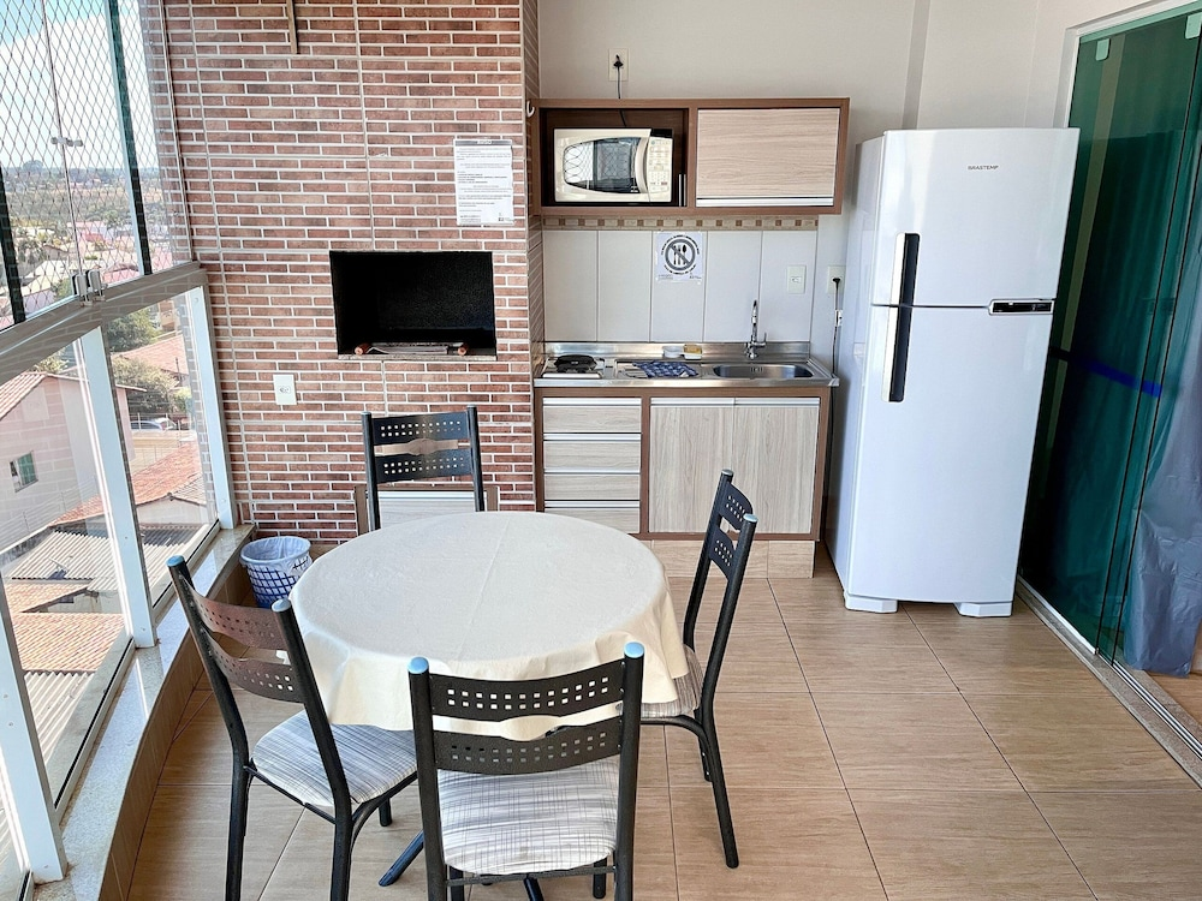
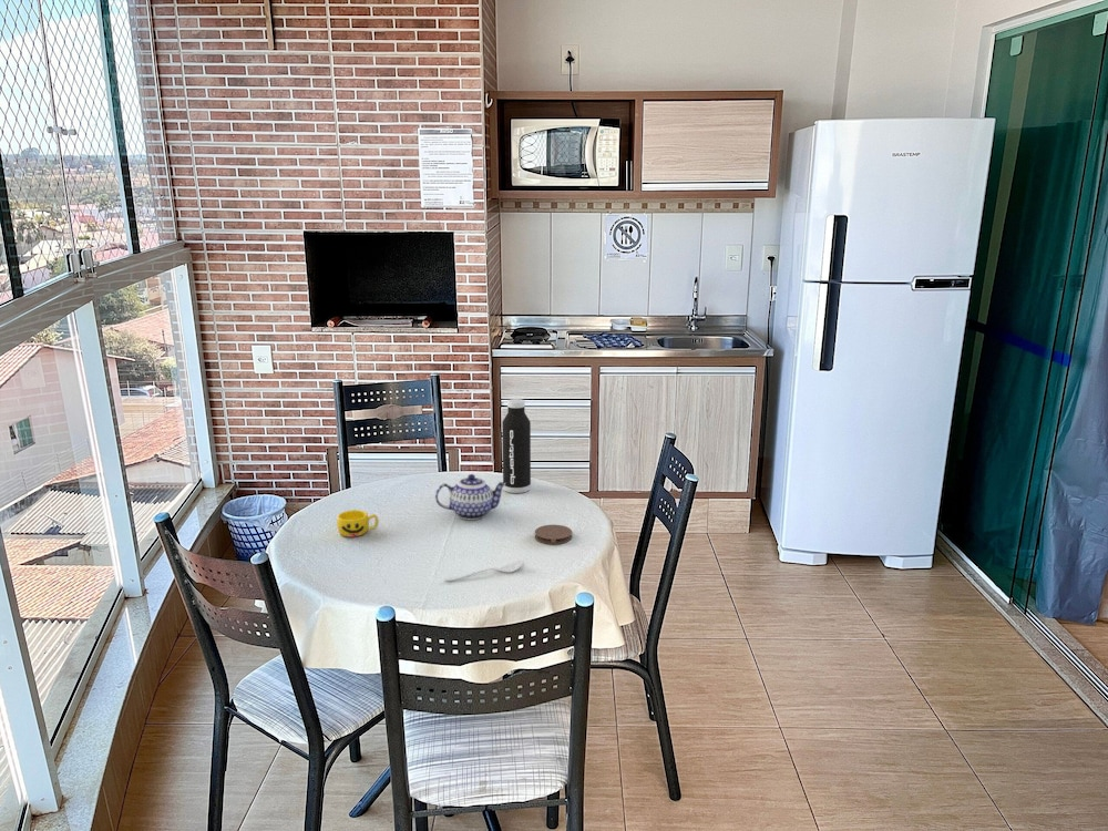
+ spoon [443,560,525,582]
+ cup [336,509,380,538]
+ water bottle [501,398,532,494]
+ coaster [534,524,573,545]
+ teapot [434,473,505,521]
